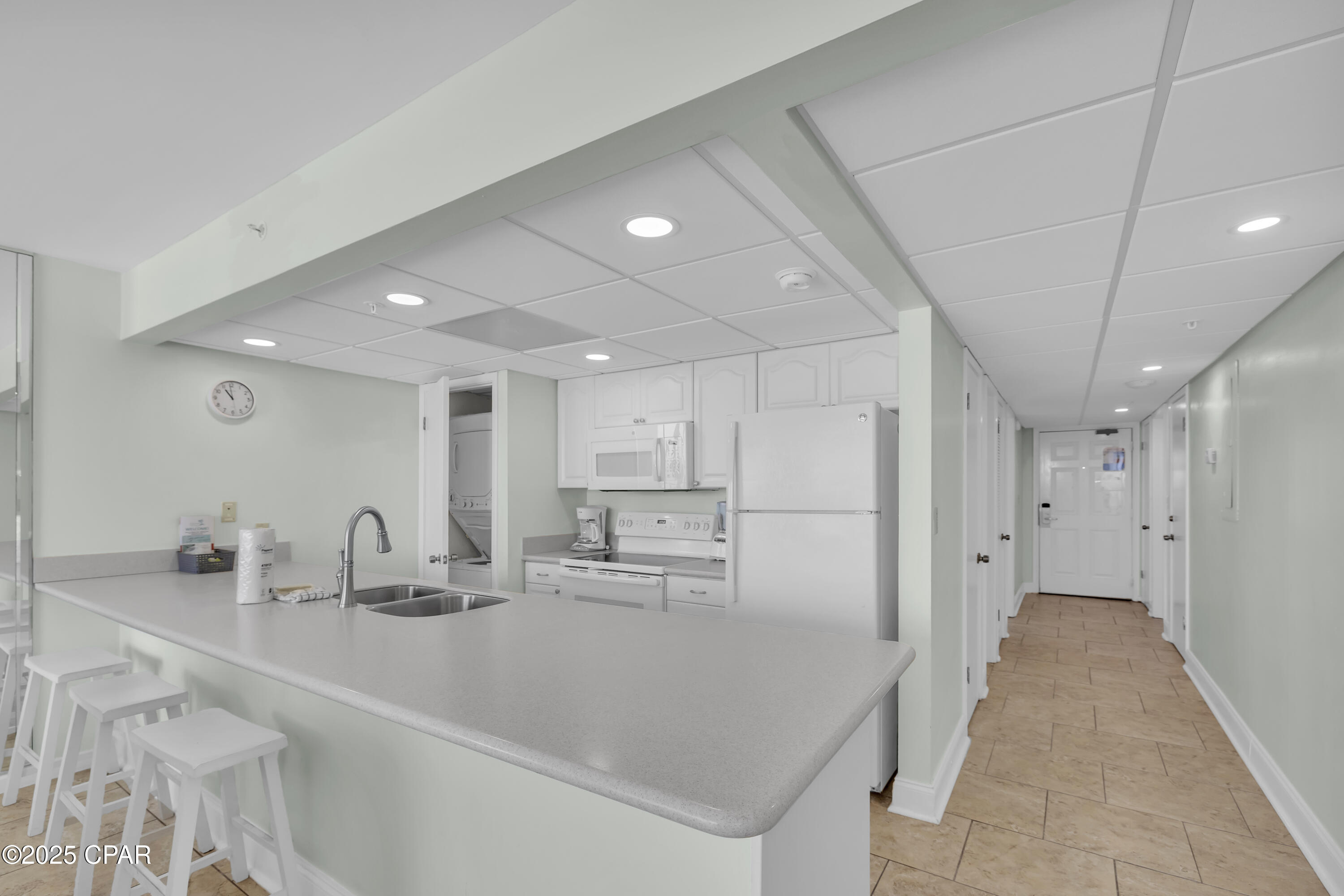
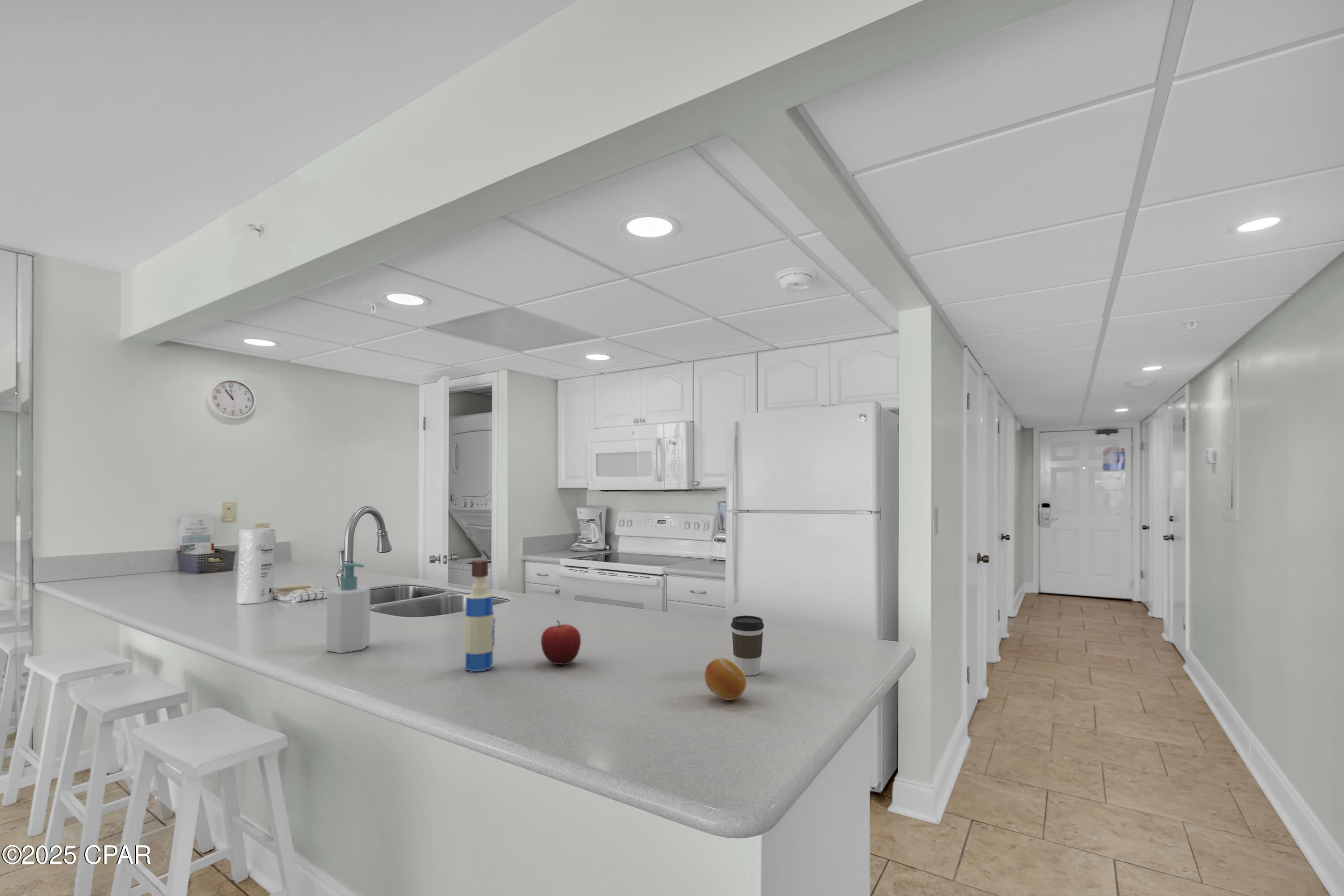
+ fruit [541,620,582,665]
+ fruit [704,657,747,701]
+ soap bottle [326,562,371,654]
+ coffee cup [731,615,764,676]
+ tequila bottle [465,559,495,672]
